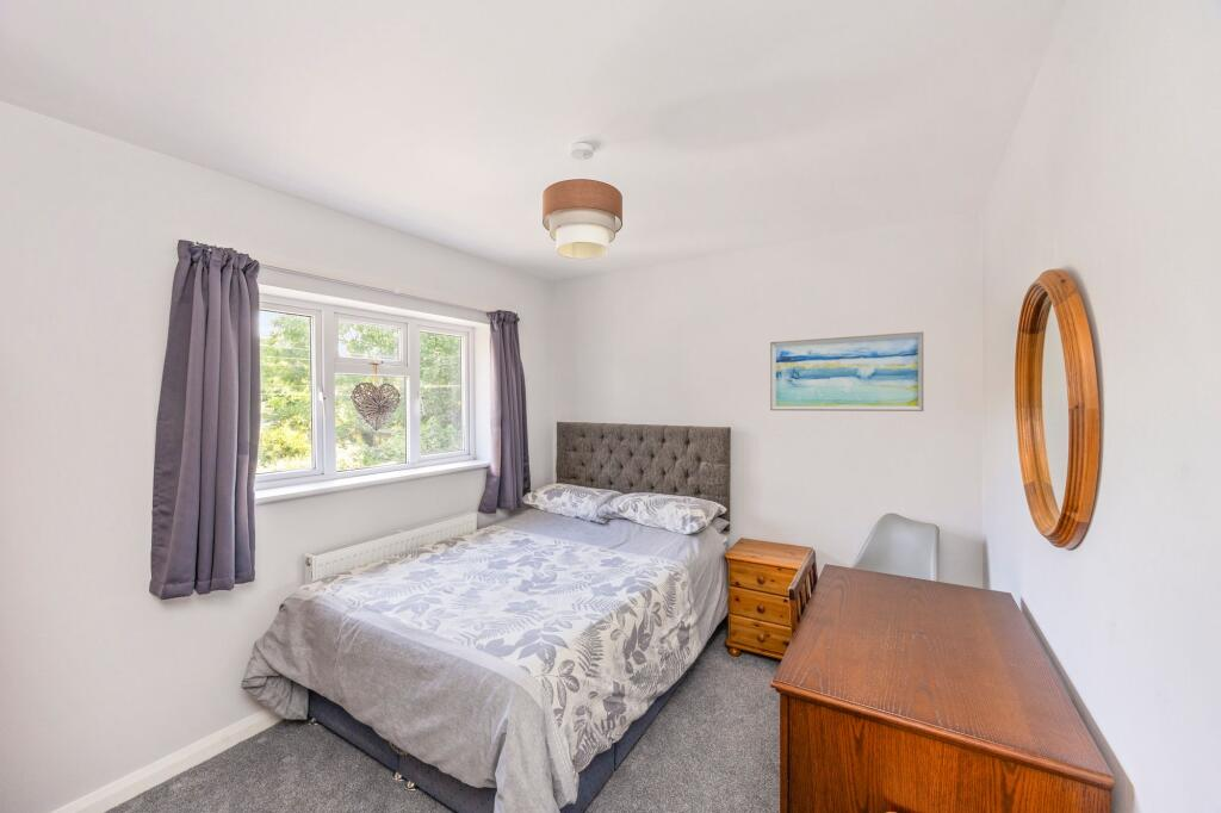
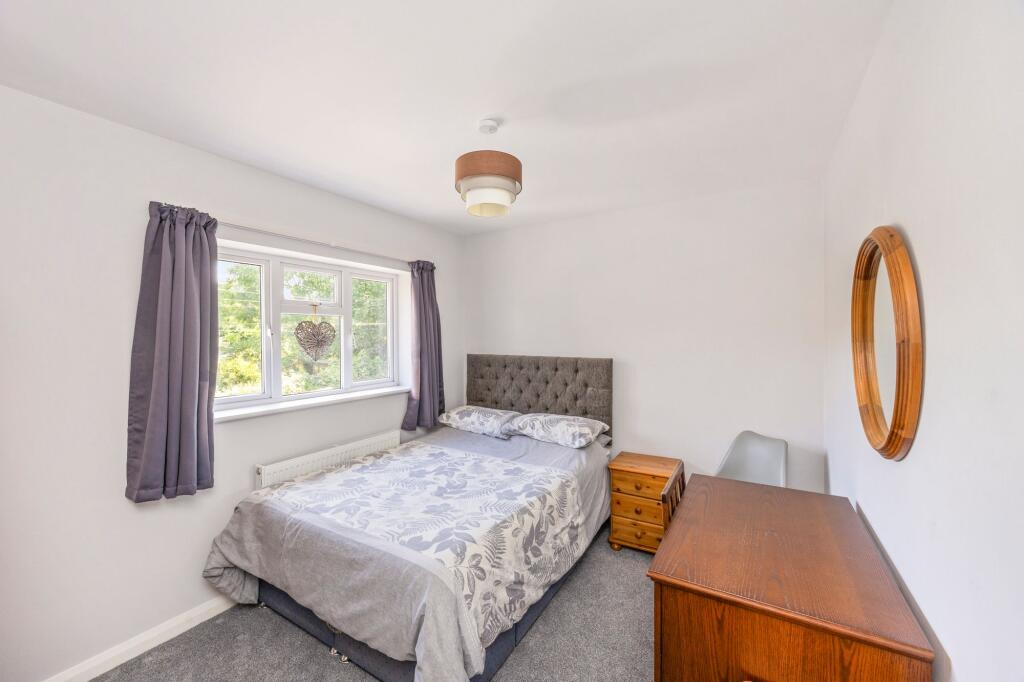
- wall art [769,330,925,412]
